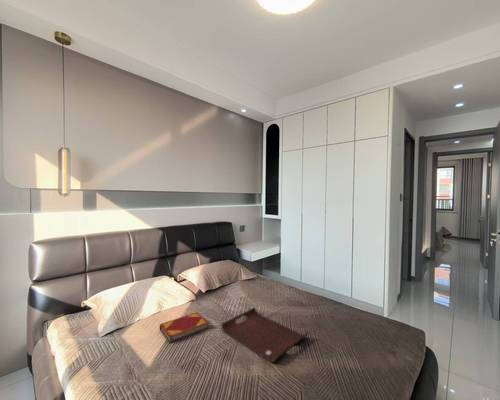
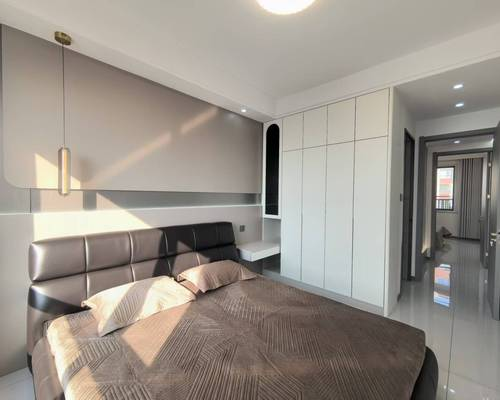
- hardback book [159,311,210,344]
- serving tray [220,306,309,363]
